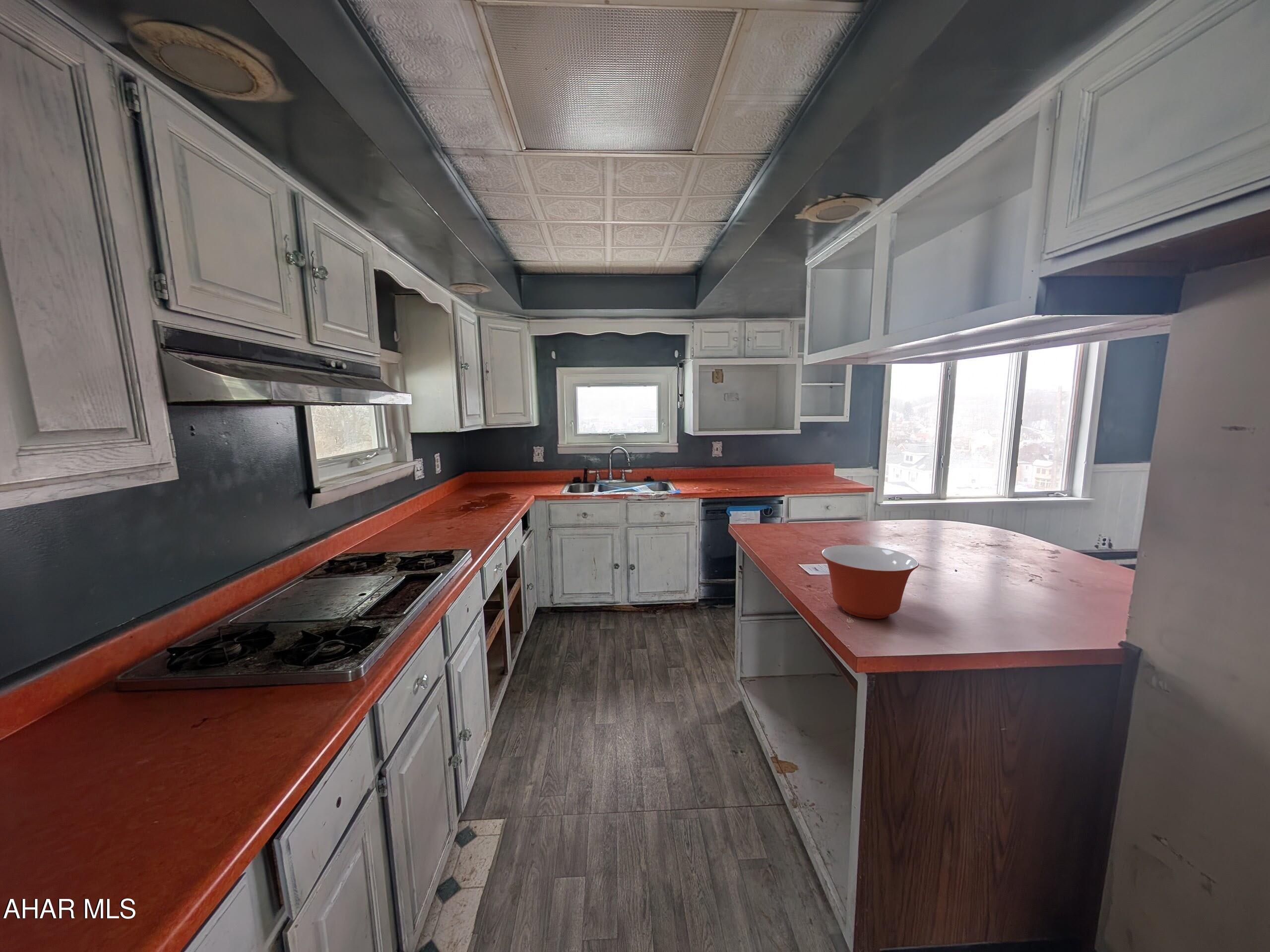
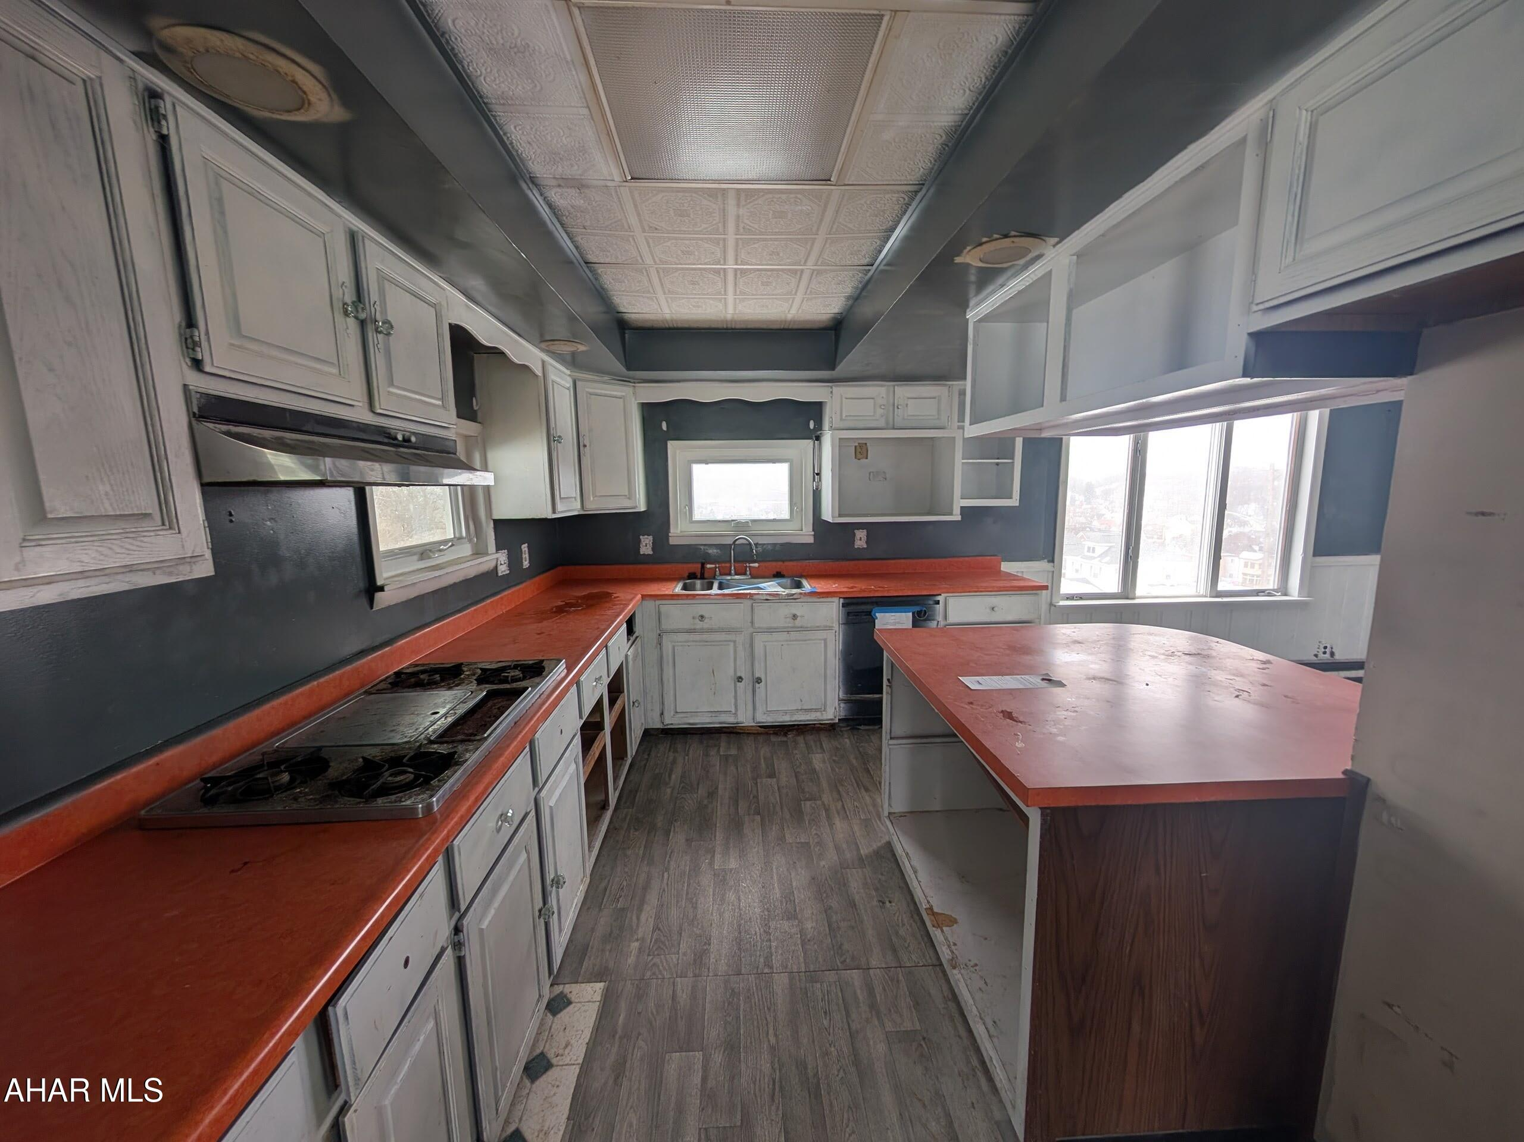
- mixing bowl [821,544,919,619]
